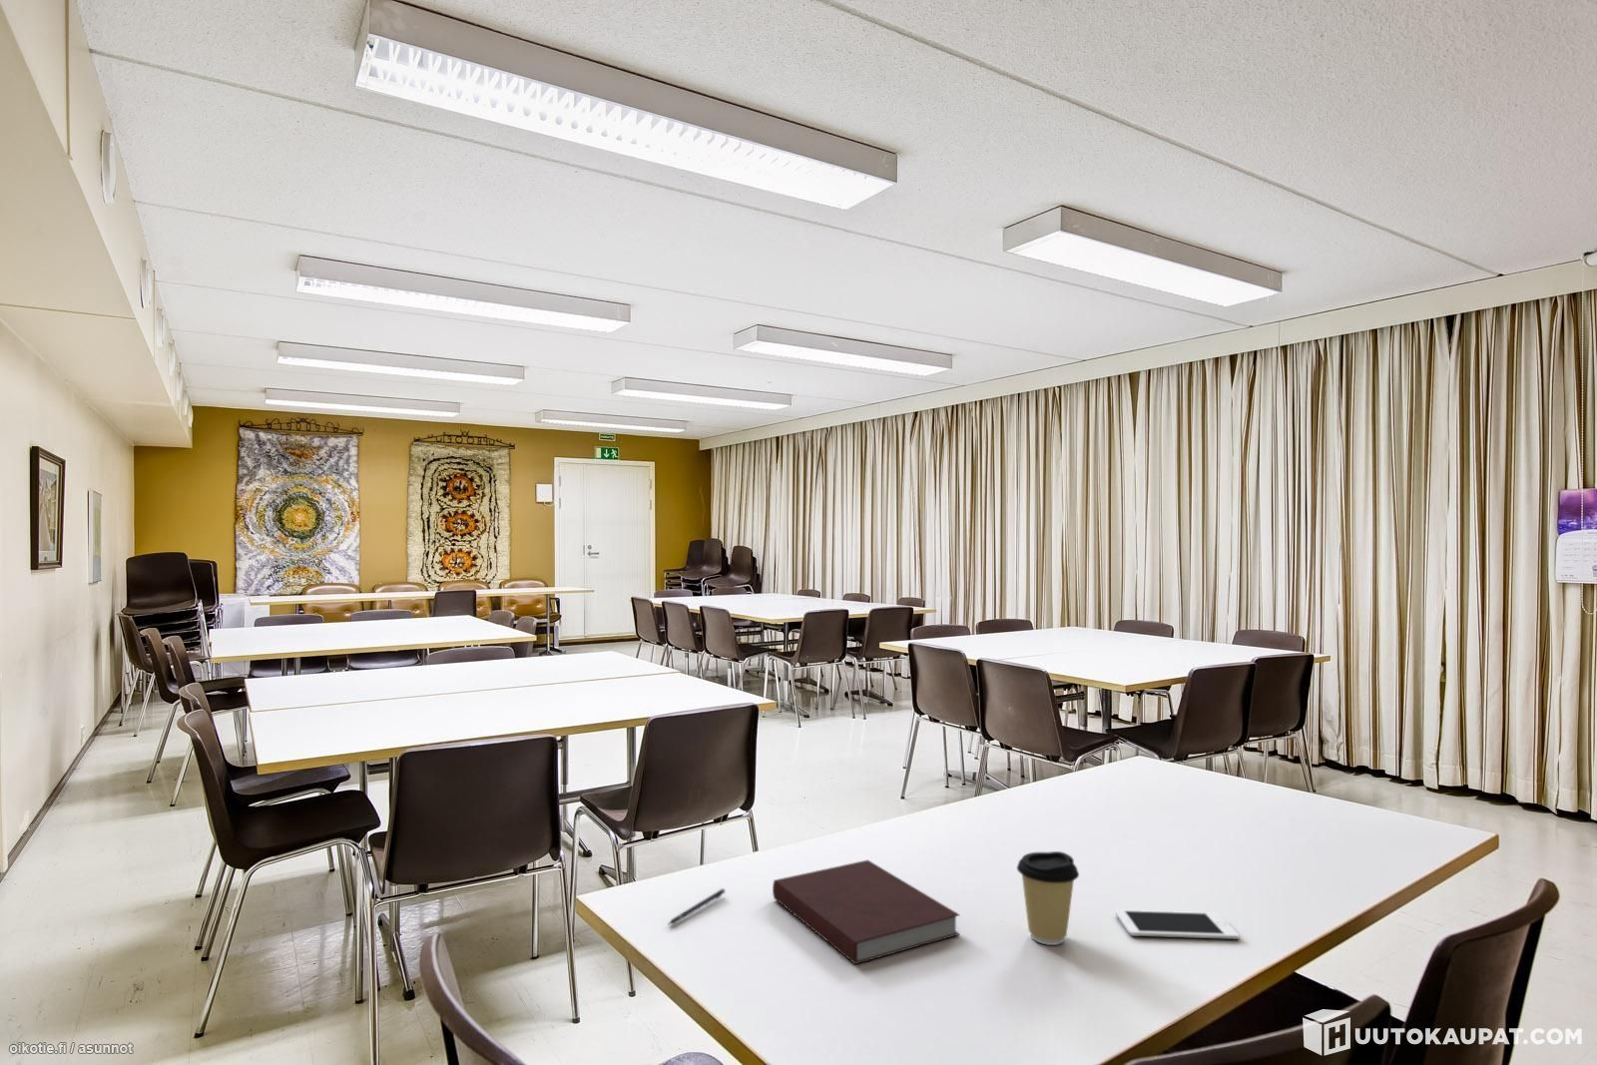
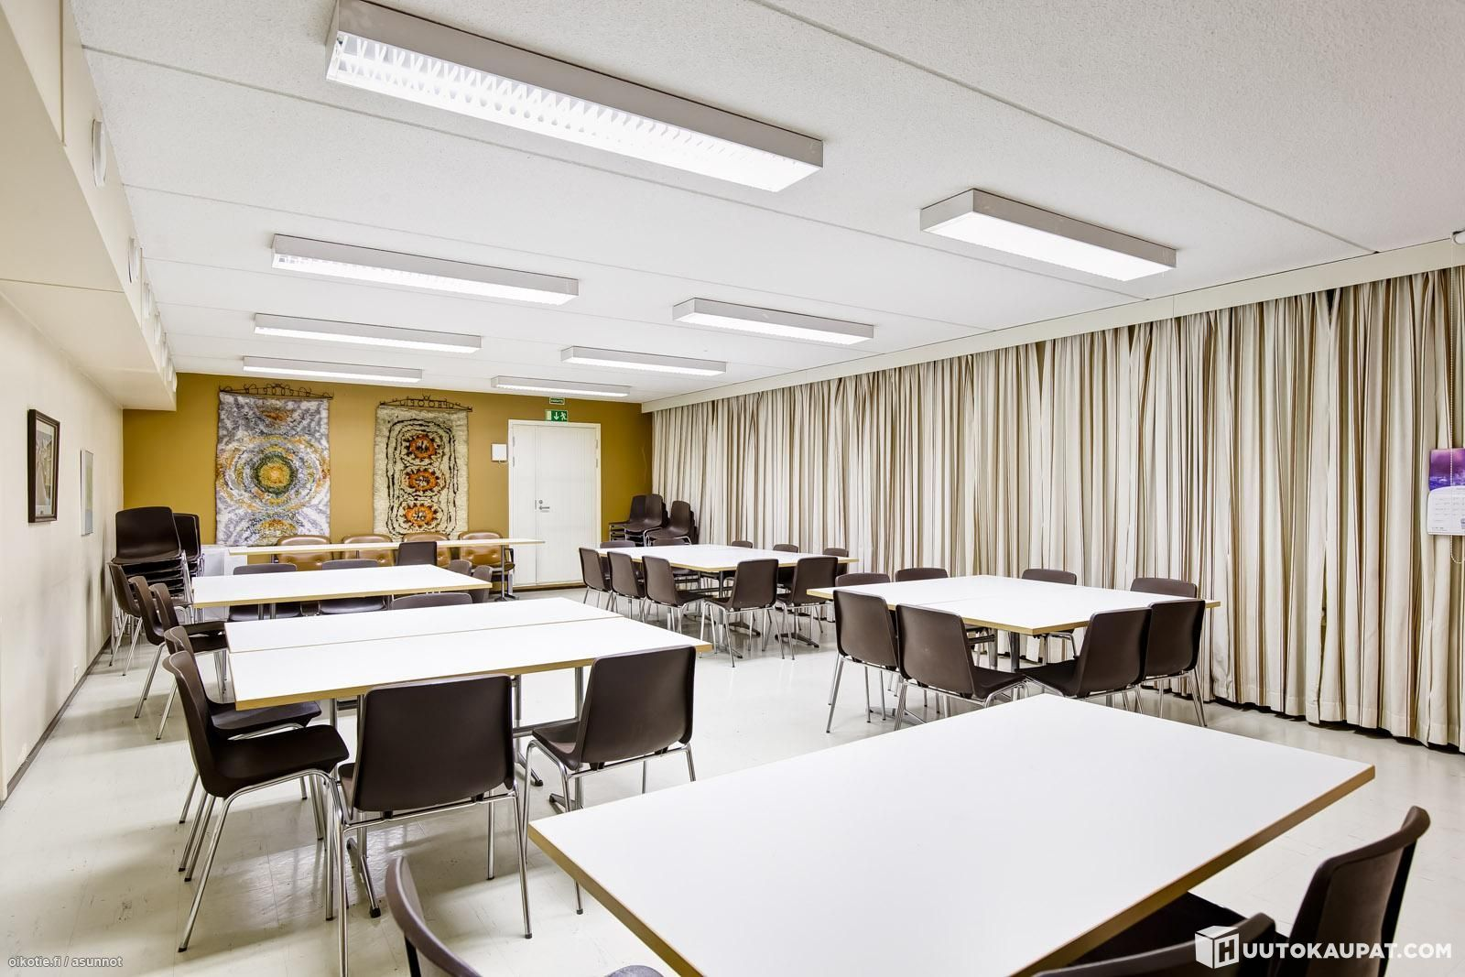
- cell phone [1115,909,1239,940]
- coffee cup [1016,850,1080,946]
- notebook [771,858,961,965]
- pen [668,888,726,925]
